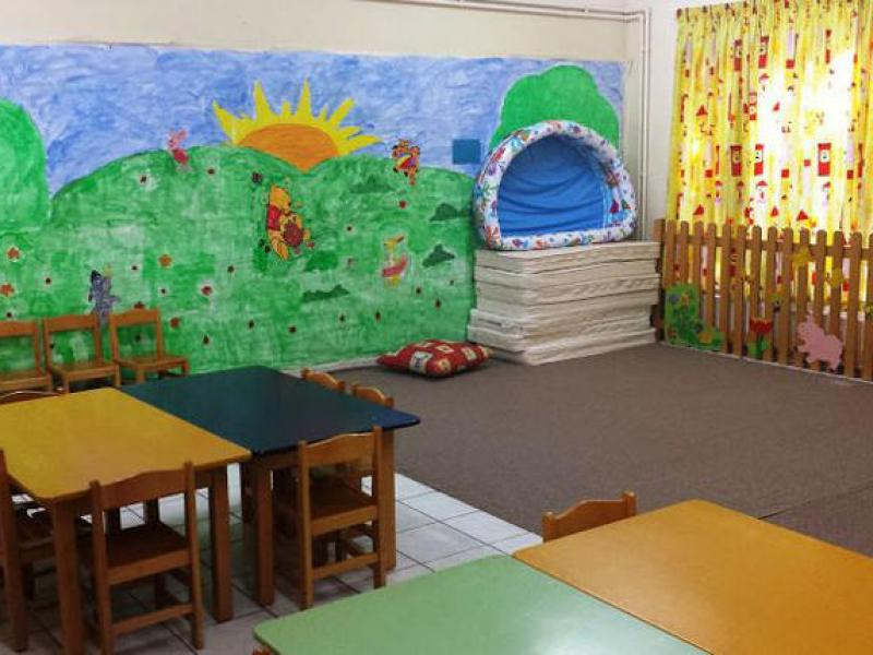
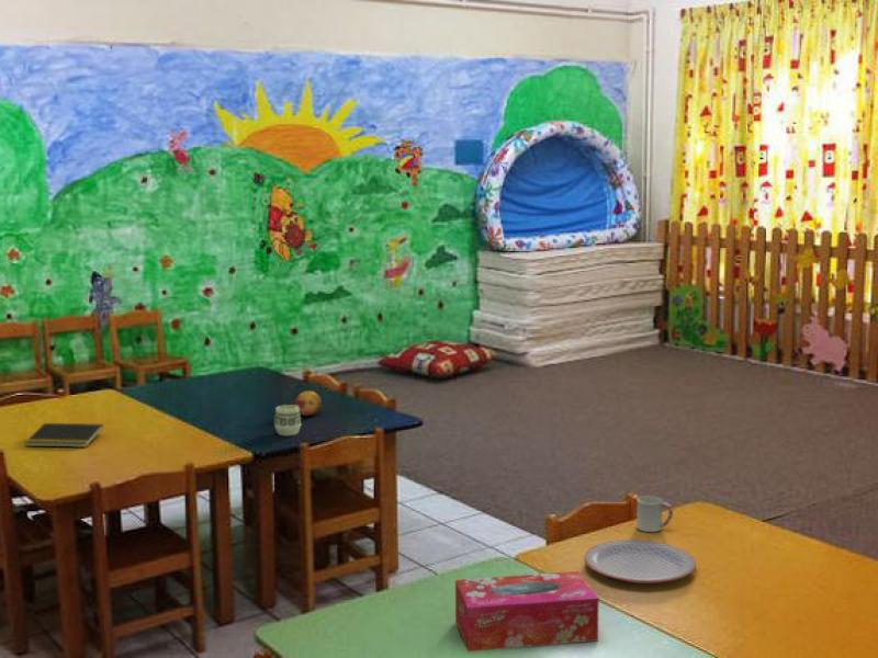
+ tissue box [454,570,600,653]
+ cup [635,495,674,533]
+ cup [273,404,302,436]
+ notepad [24,422,104,449]
+ plate [583,538,697,585]
+ fruit [293,390,323,417]
